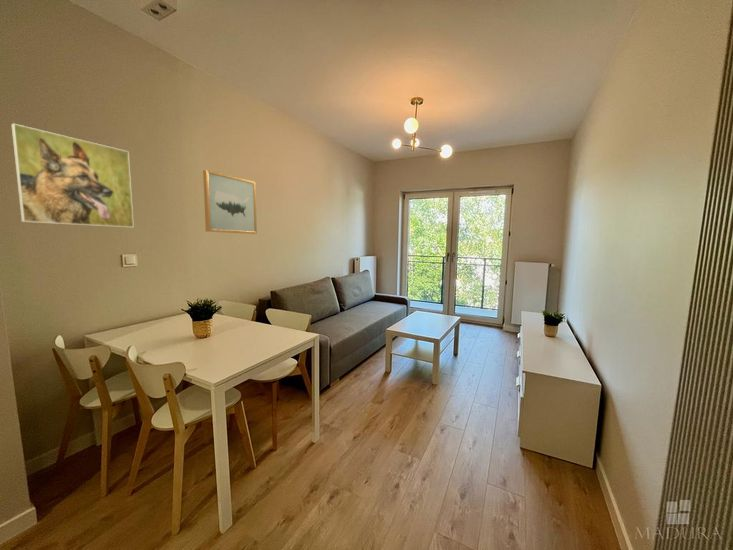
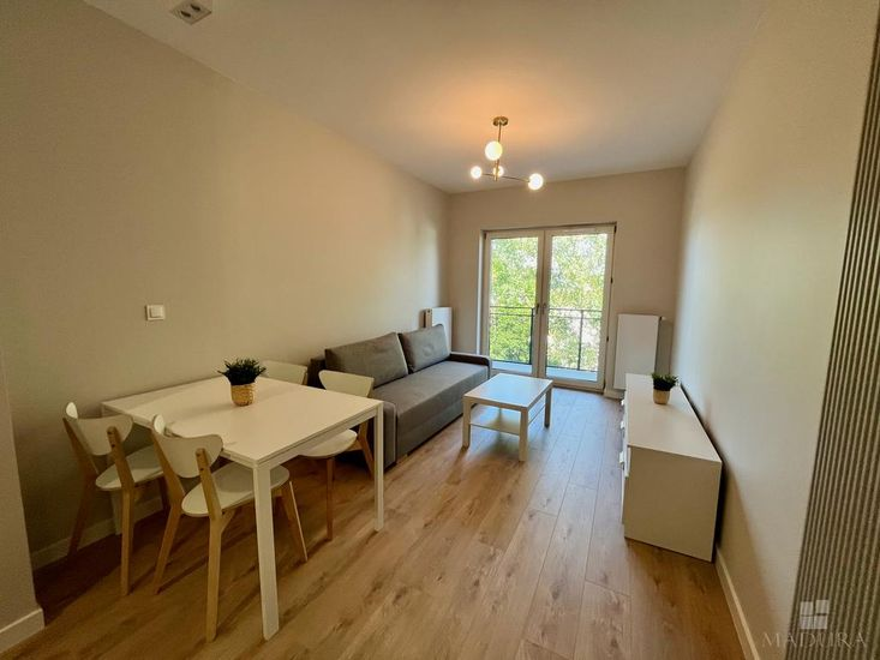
- wall art [202,169,258,235]
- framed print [10,122,135,228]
